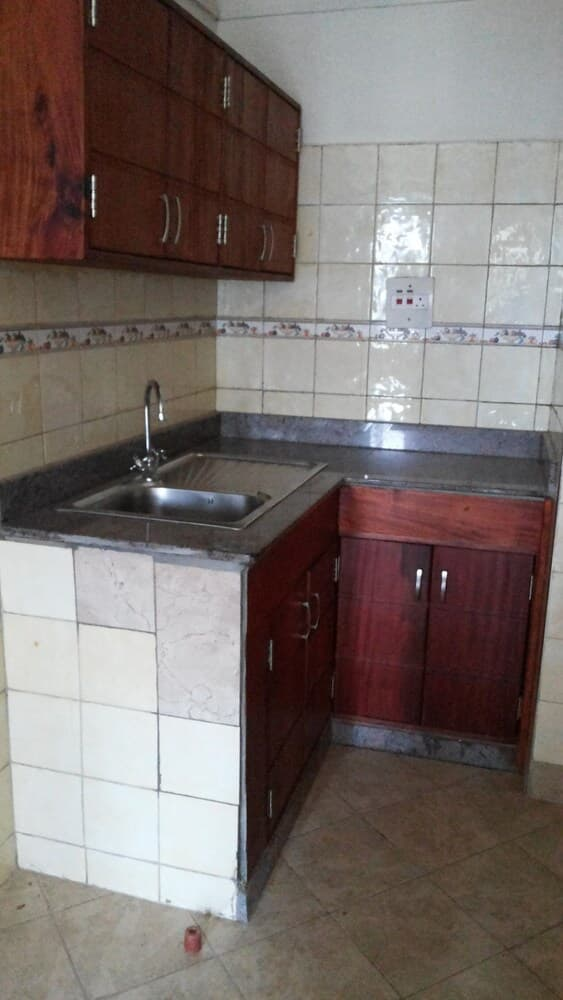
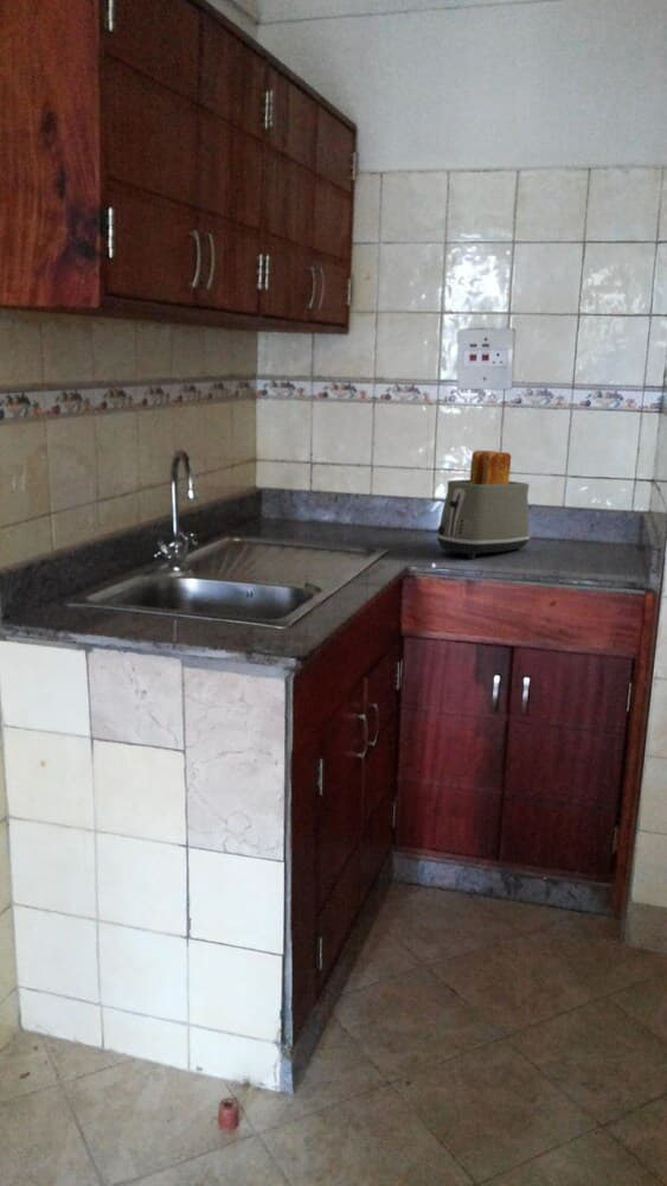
+ toaster [436,449,531,560]
